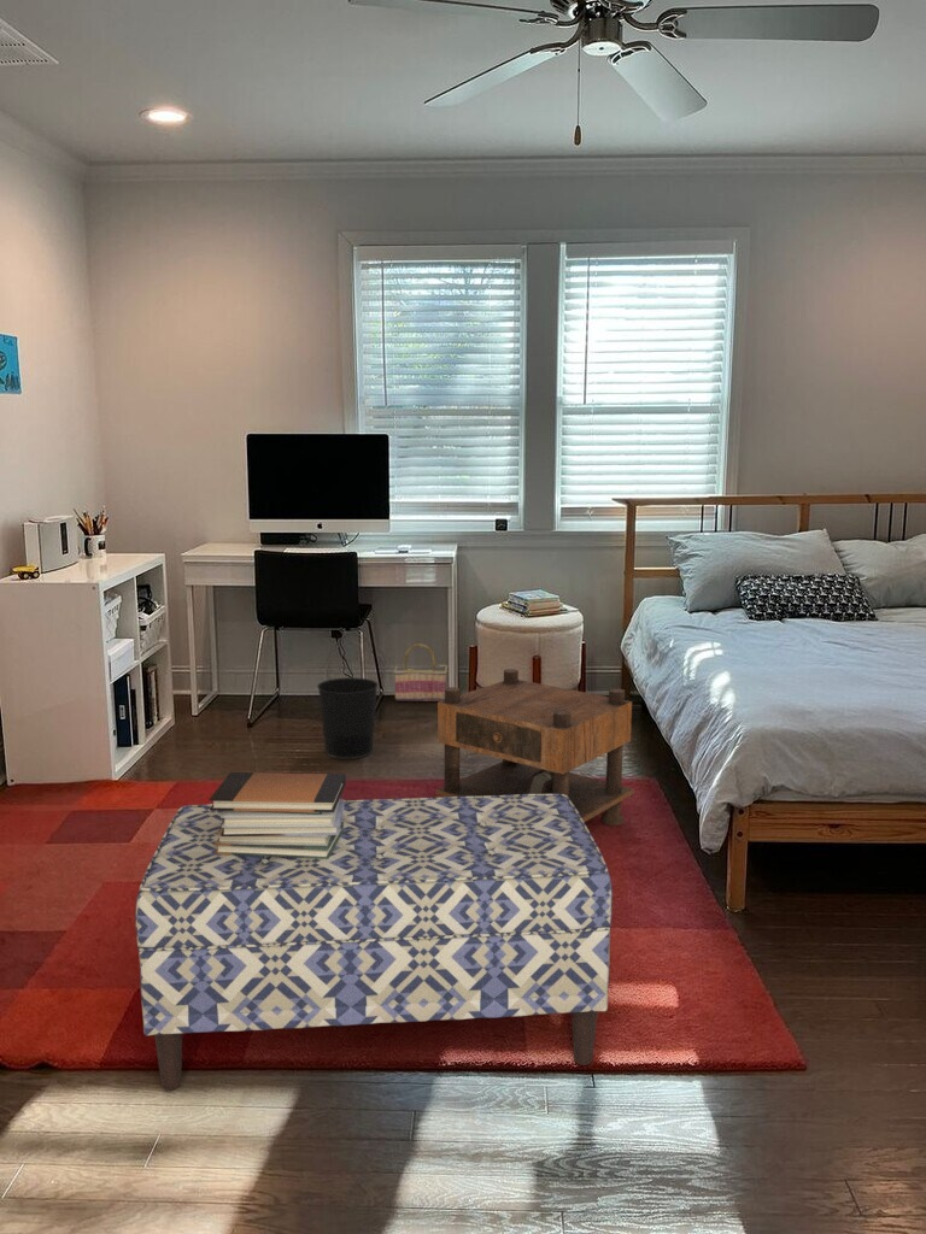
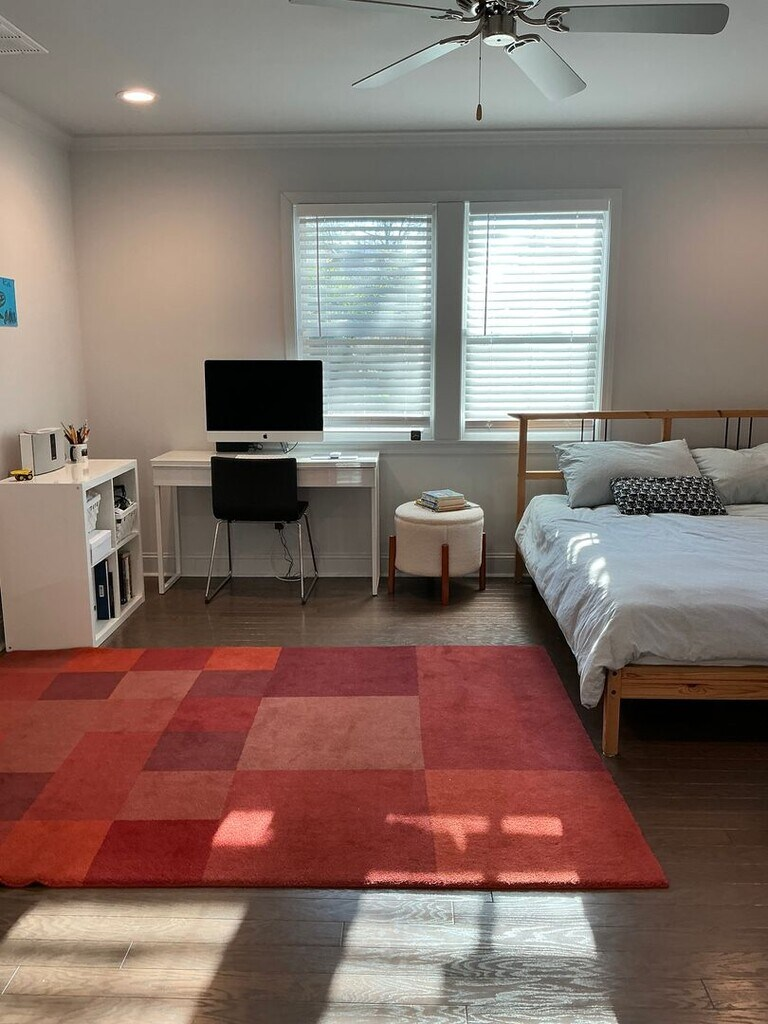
- nightstand [434,668,635,827]
- basket [393,642,449,703]
- bench [134,794,614,1091]
- book stack [209,771,347,859]
- wastebasket [316,676,380,760]
